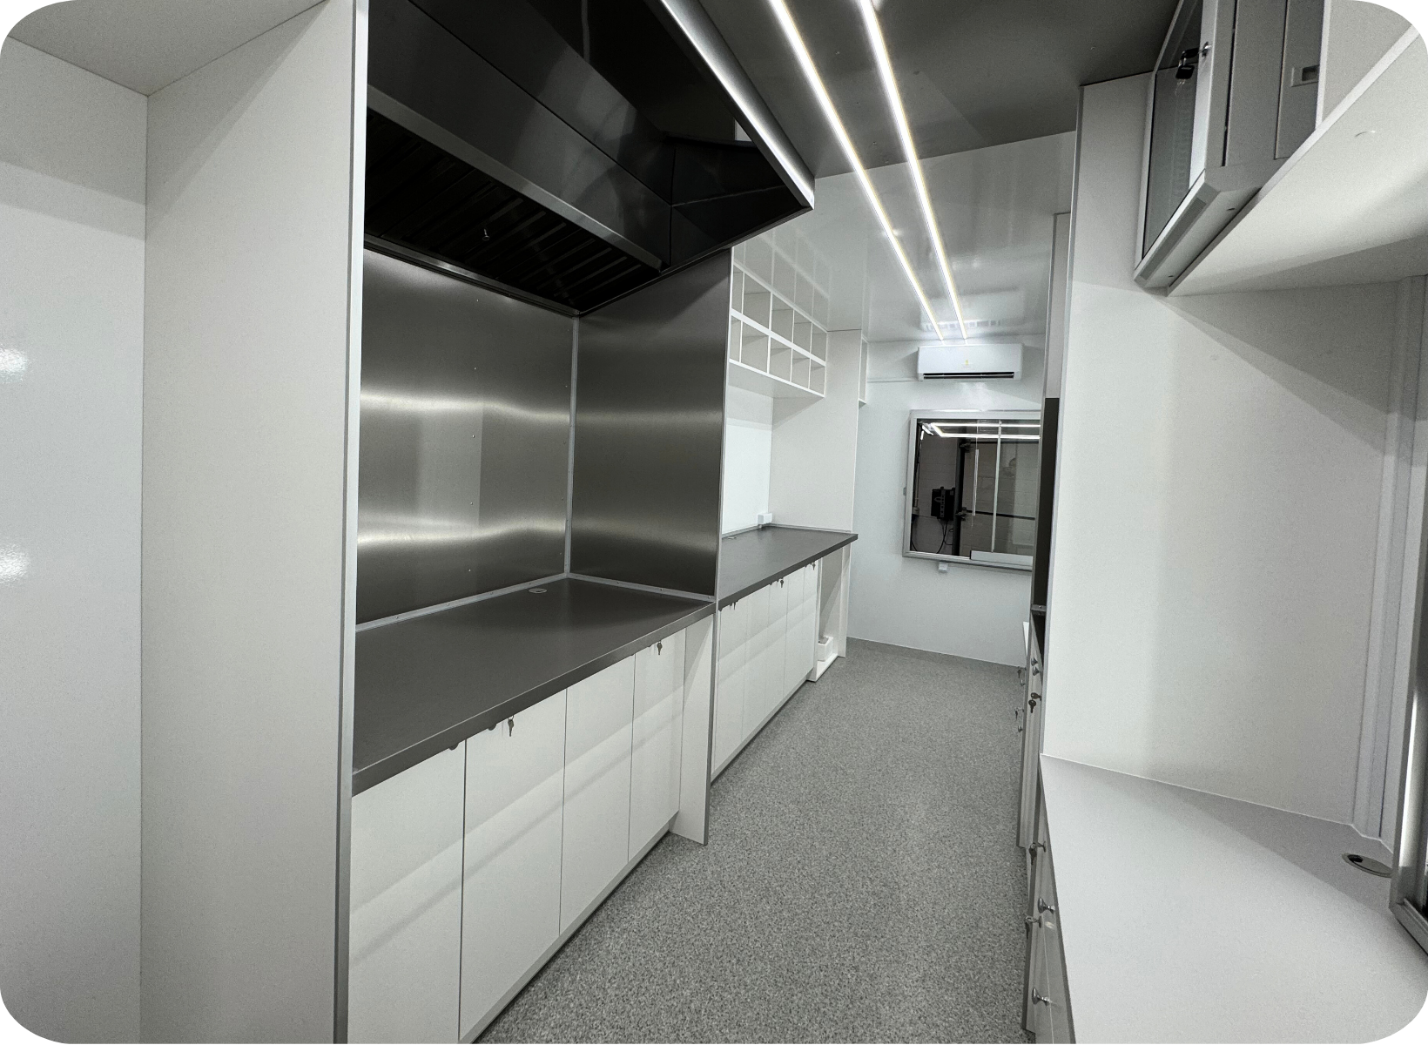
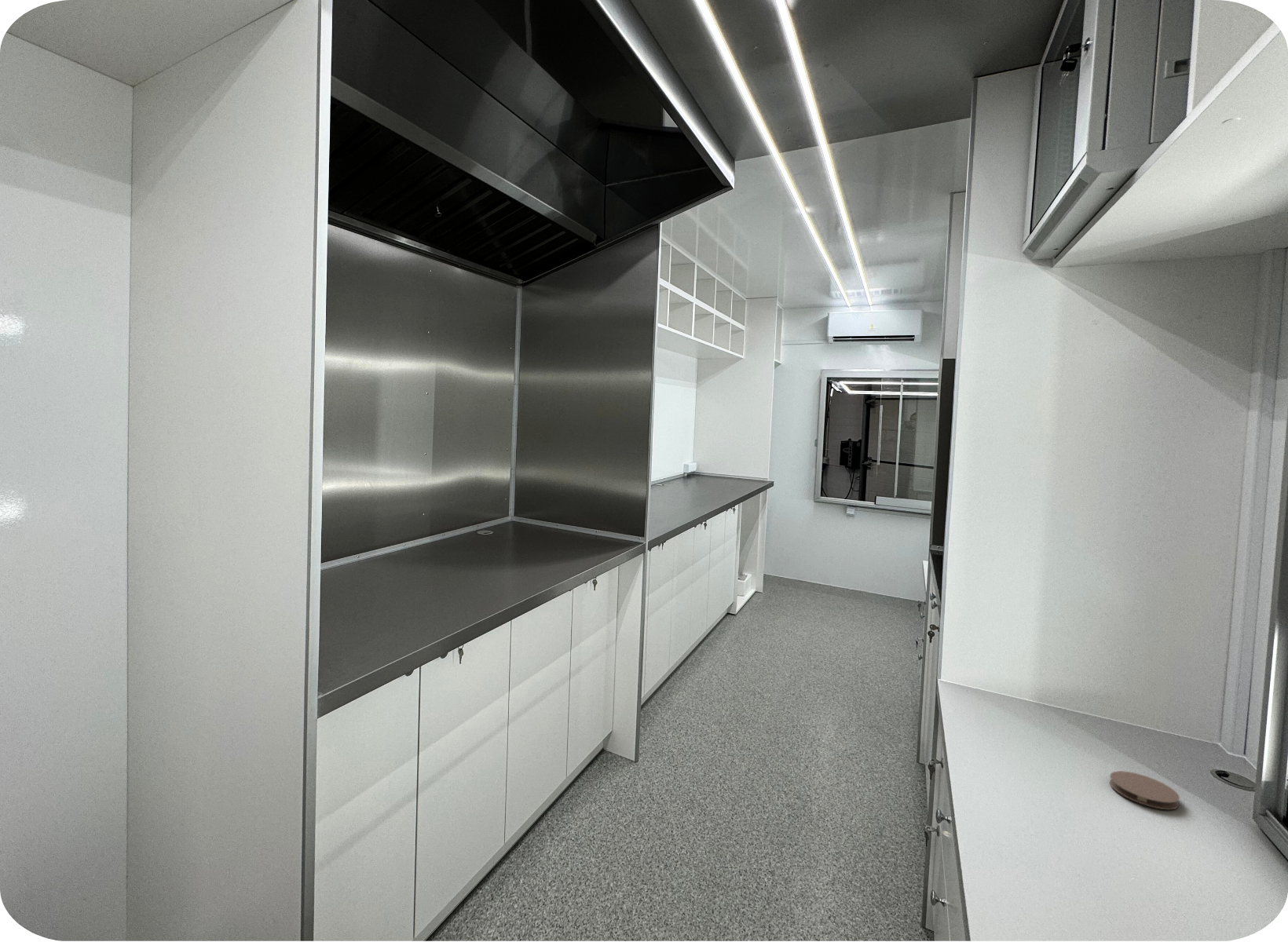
+ coaster [1109,770,1180,811]
